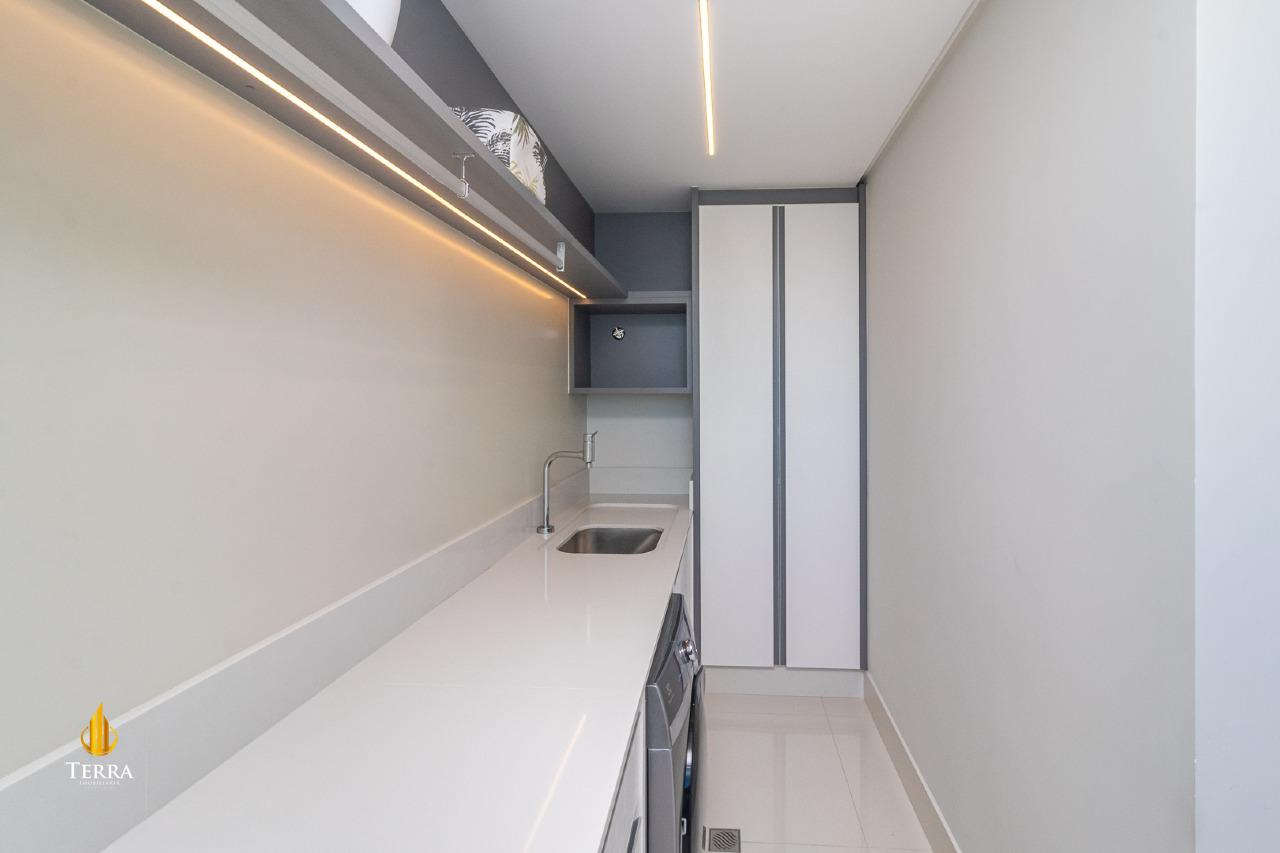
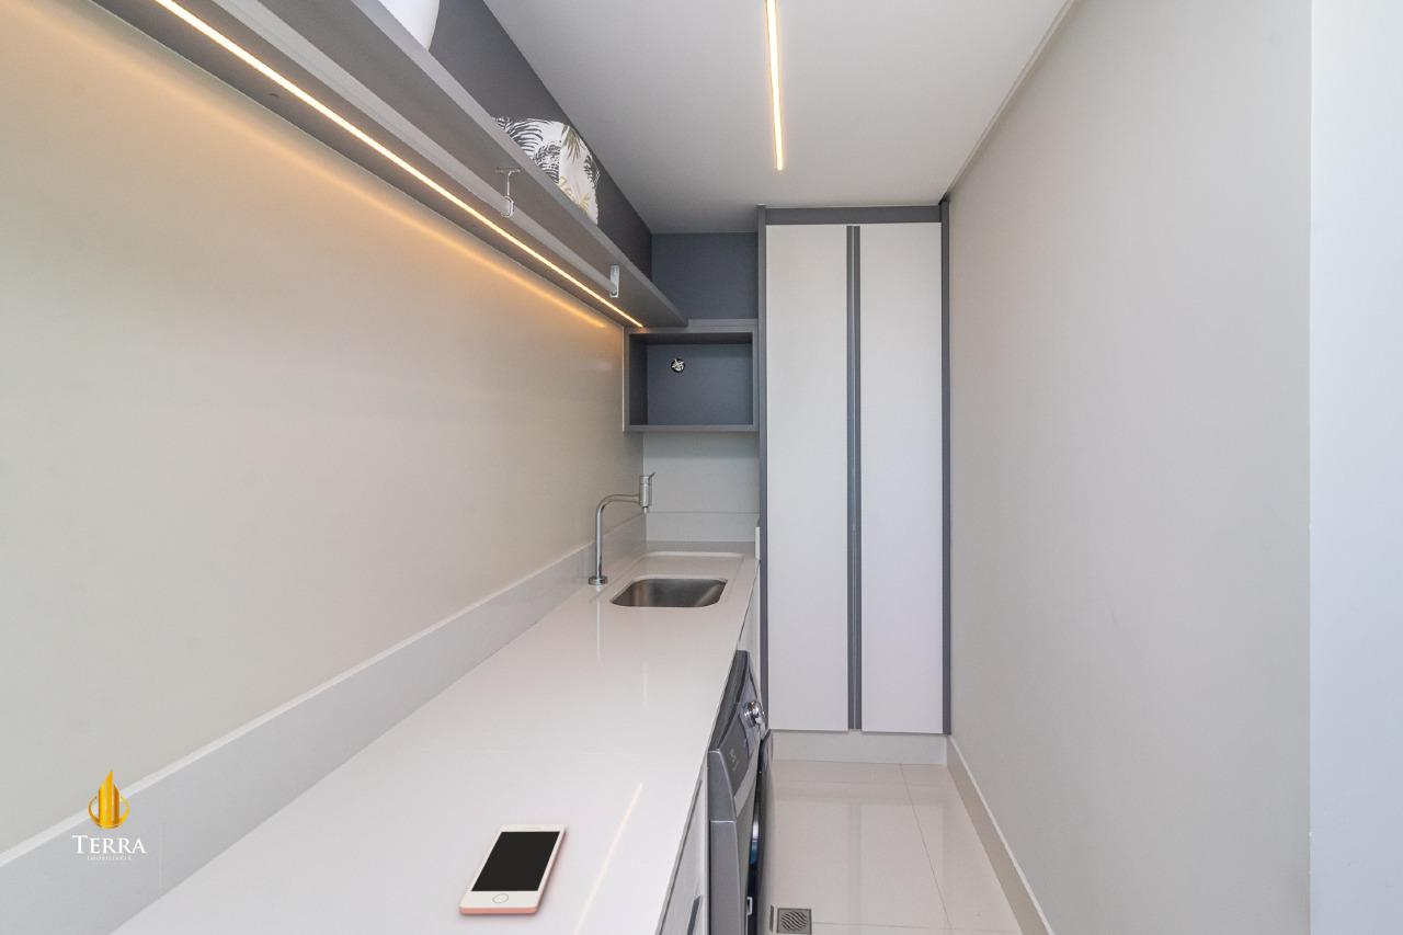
+ cell phone [458,823,567,915]
